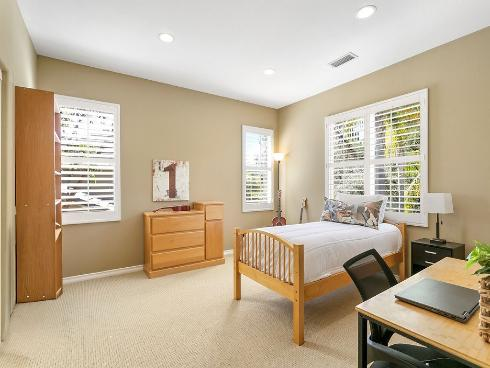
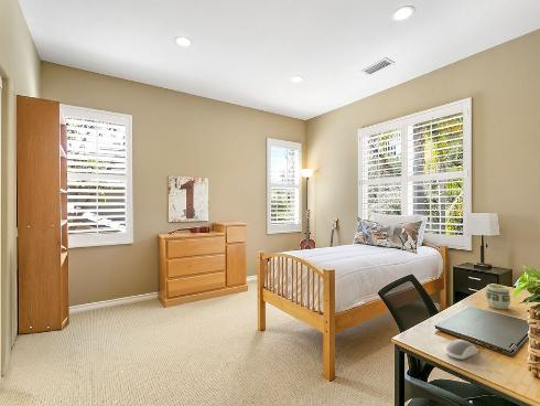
+ computer mouse [445,339,479,361]
+ cup [484,284,511,310]
